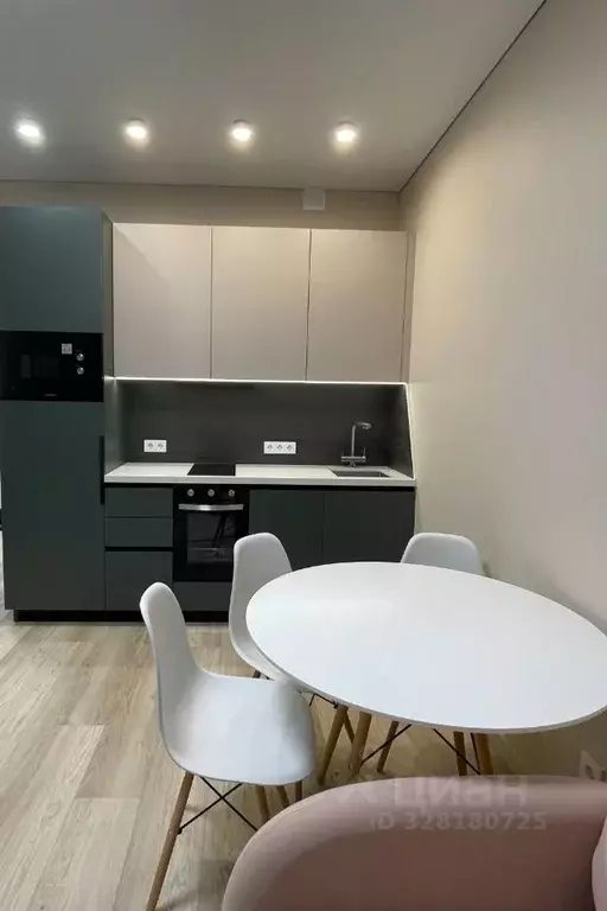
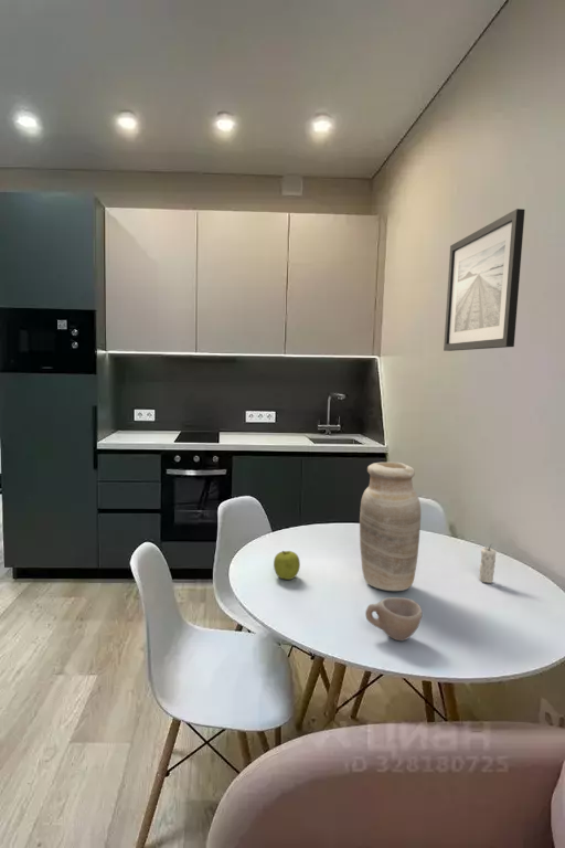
+ candle [478,544,498,584]
+ vase [359,462,422,592]
+ fruit [273,550,301,581]
+ wall art [443,208,526,352]
+ cup [364,596,423,642]
